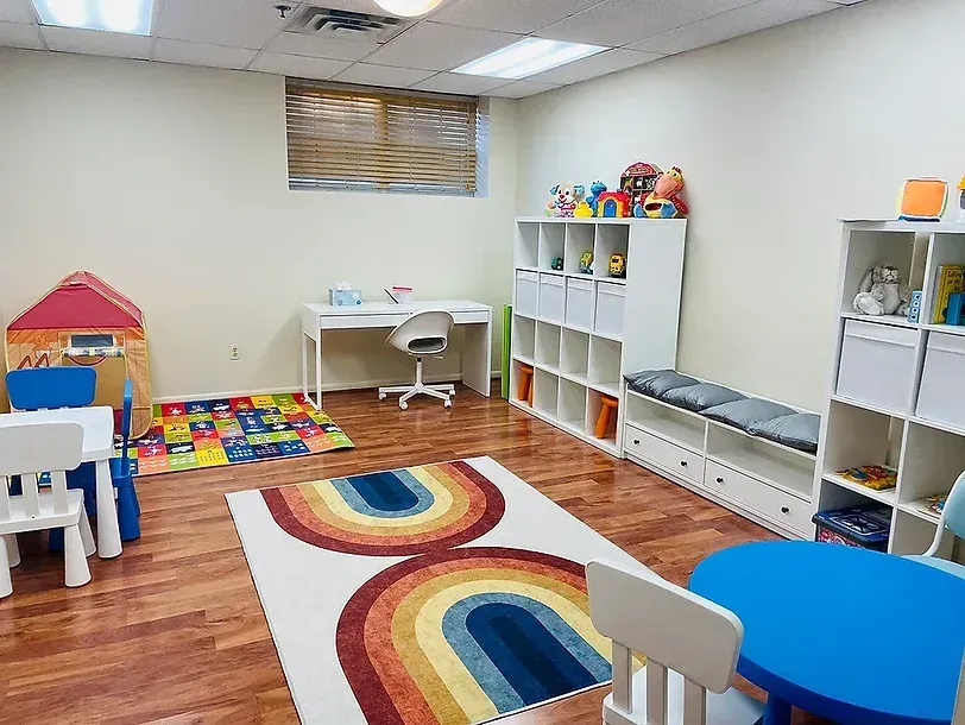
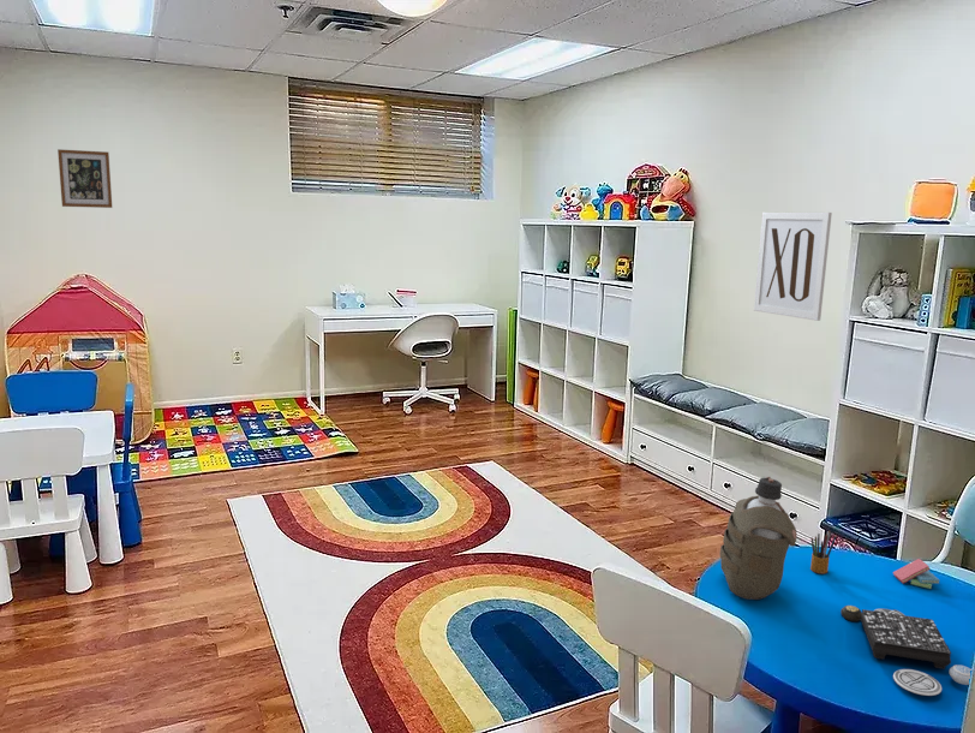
+ board game [839,604,973,697]
+ pencil box [809,530,838,574]
+ wall art [753,211,833,322]
+ wall art [56,148,113,209]
+ water bottle [718,476,798,601]
+ sticky notes [892,558,940,590]
